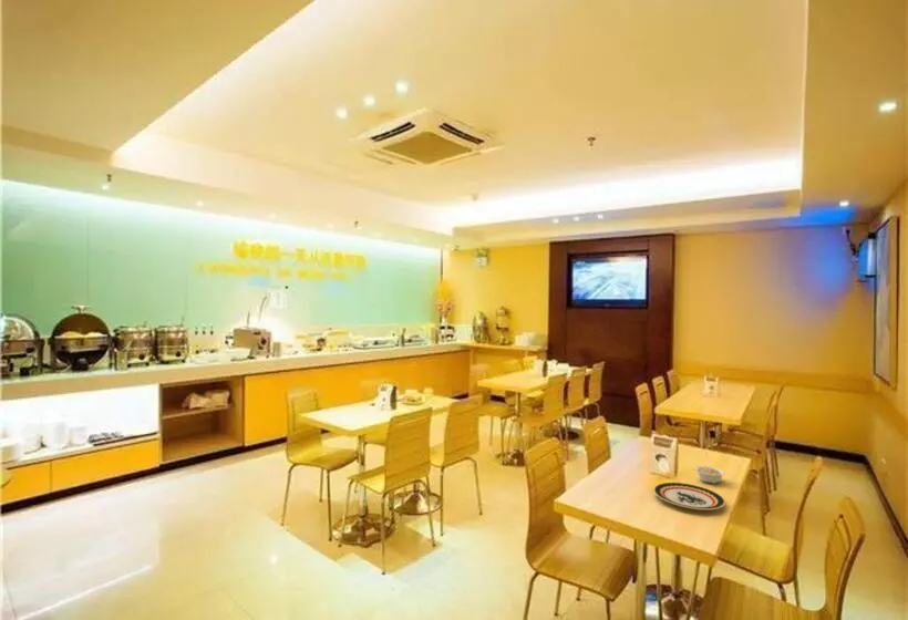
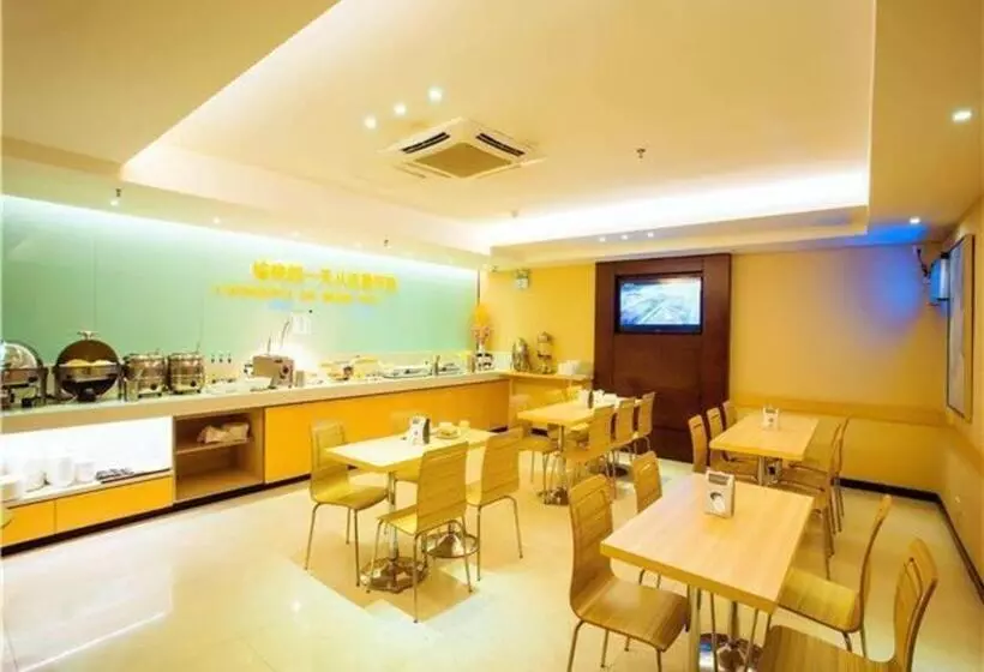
- plate [652,482,726,512]
- legume [693,465,725,485]
